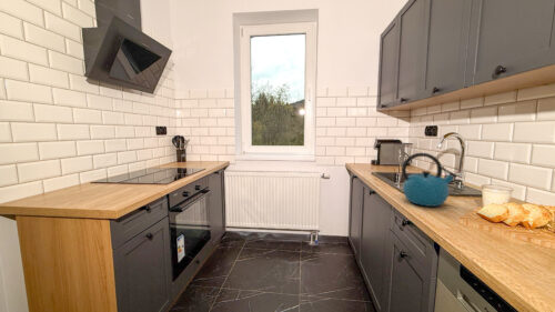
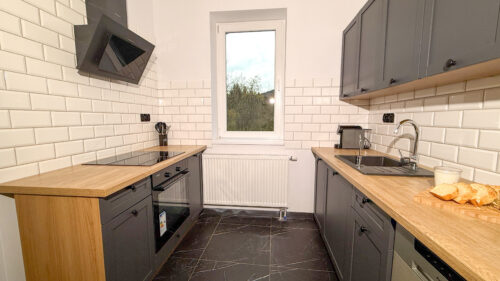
- kettle [401,152,458,208]
